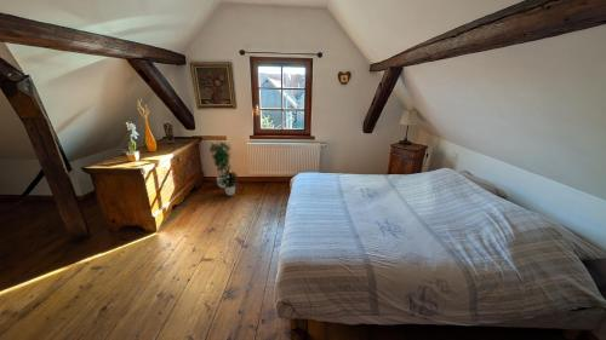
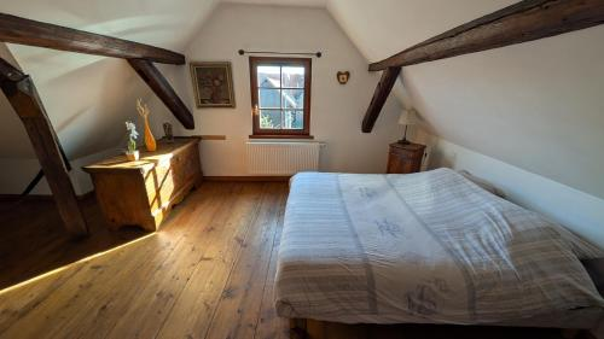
- potted plant [207,140,241,196]
